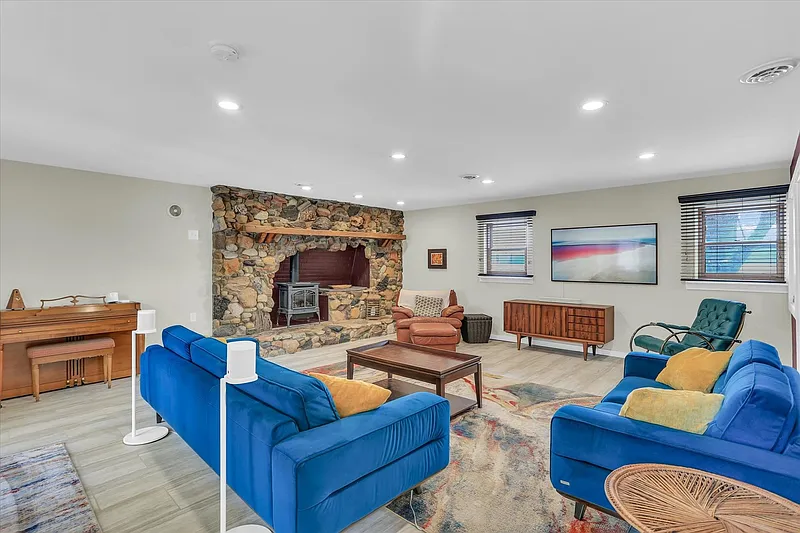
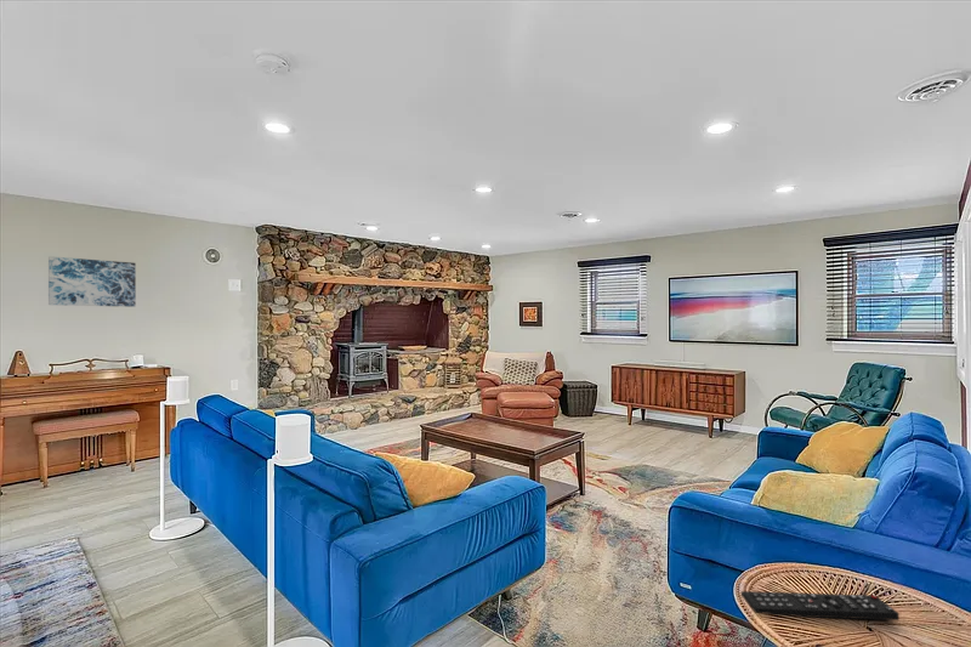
+ remote control [740,590,901,622]
+ wall art [47,255,137,308]
